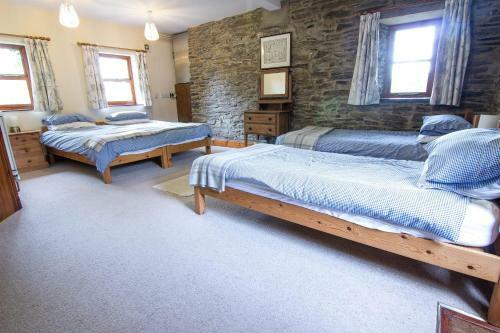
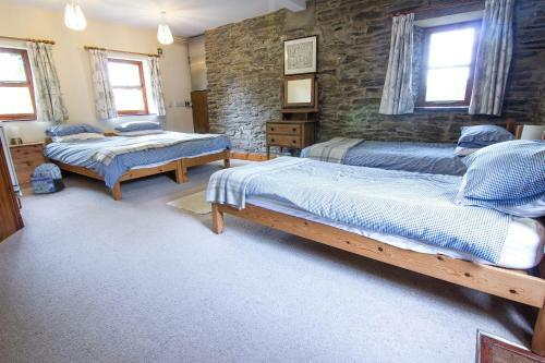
+ backpack [29,162,66,195]
